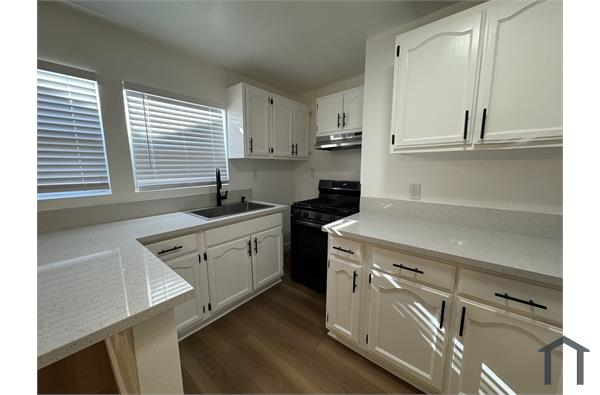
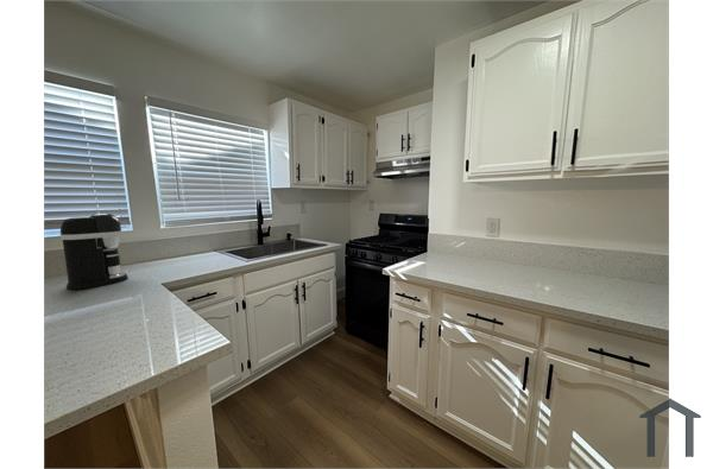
+ coffee maker [59,213,130,291]
